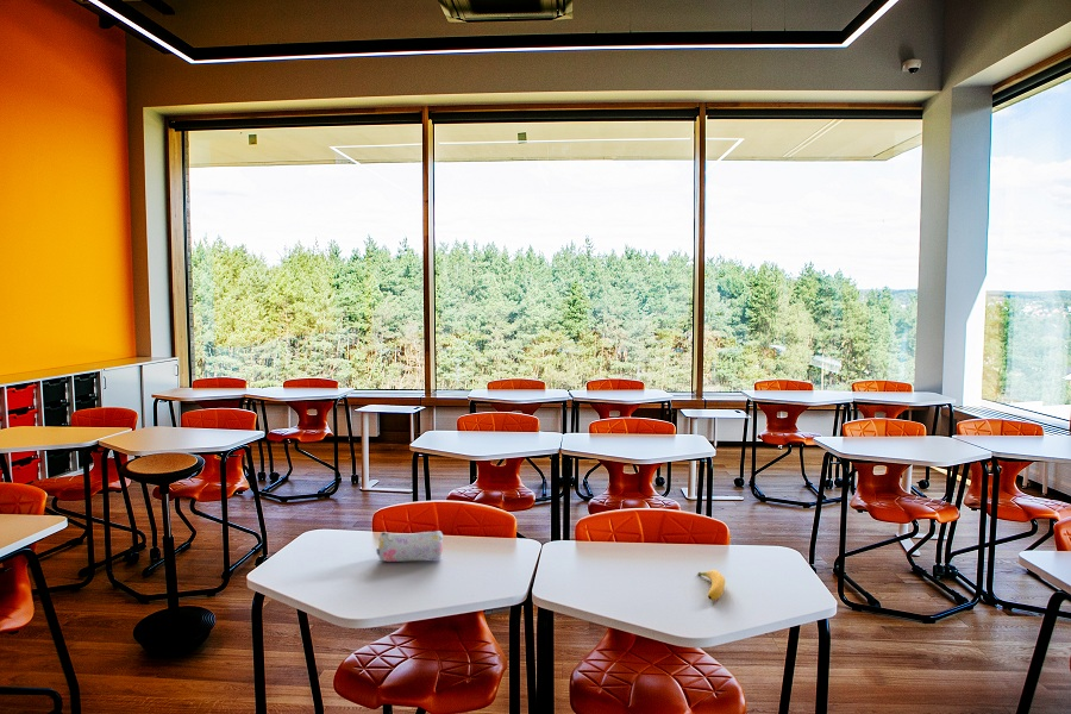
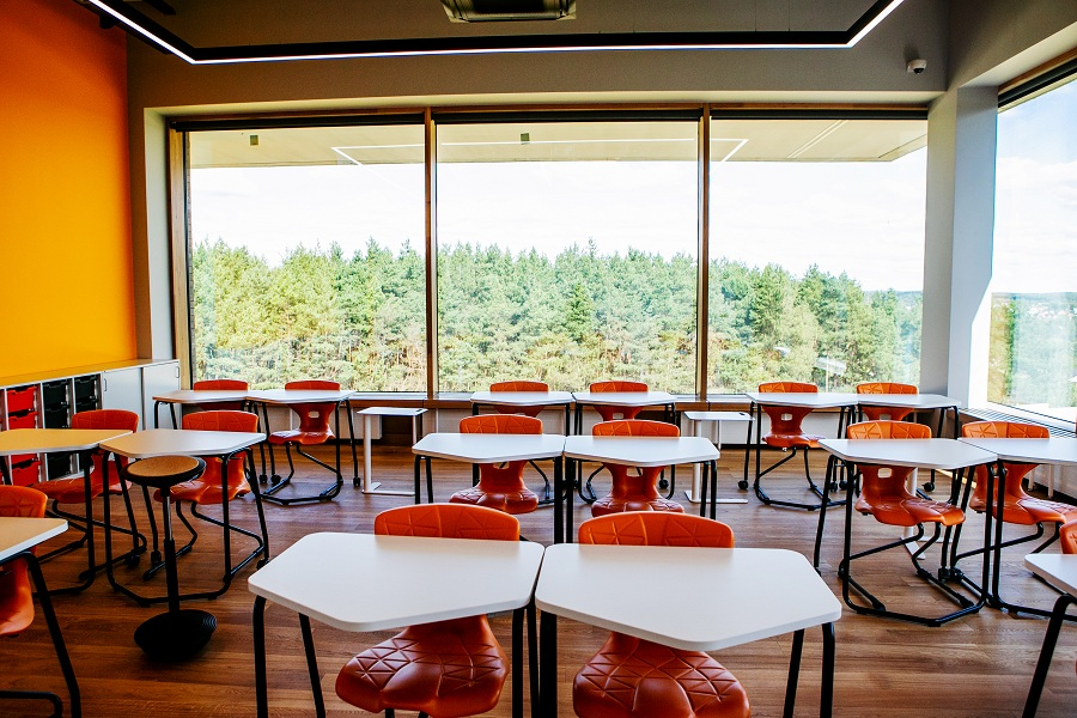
- banana [696,569,726,601]
- pencil case [375,530,444,563]
